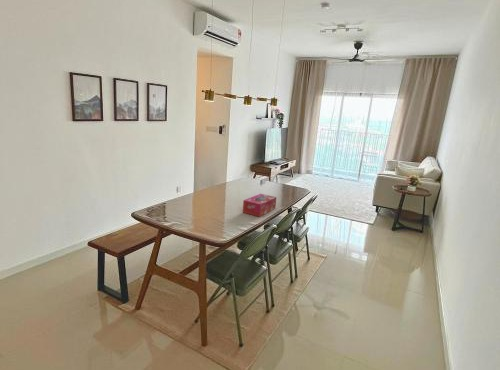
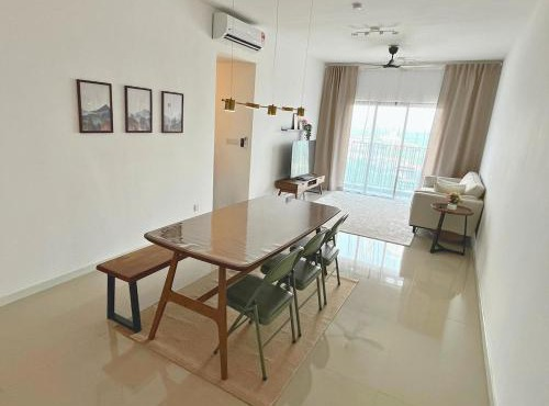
- tissue box [242,193,277,218]
